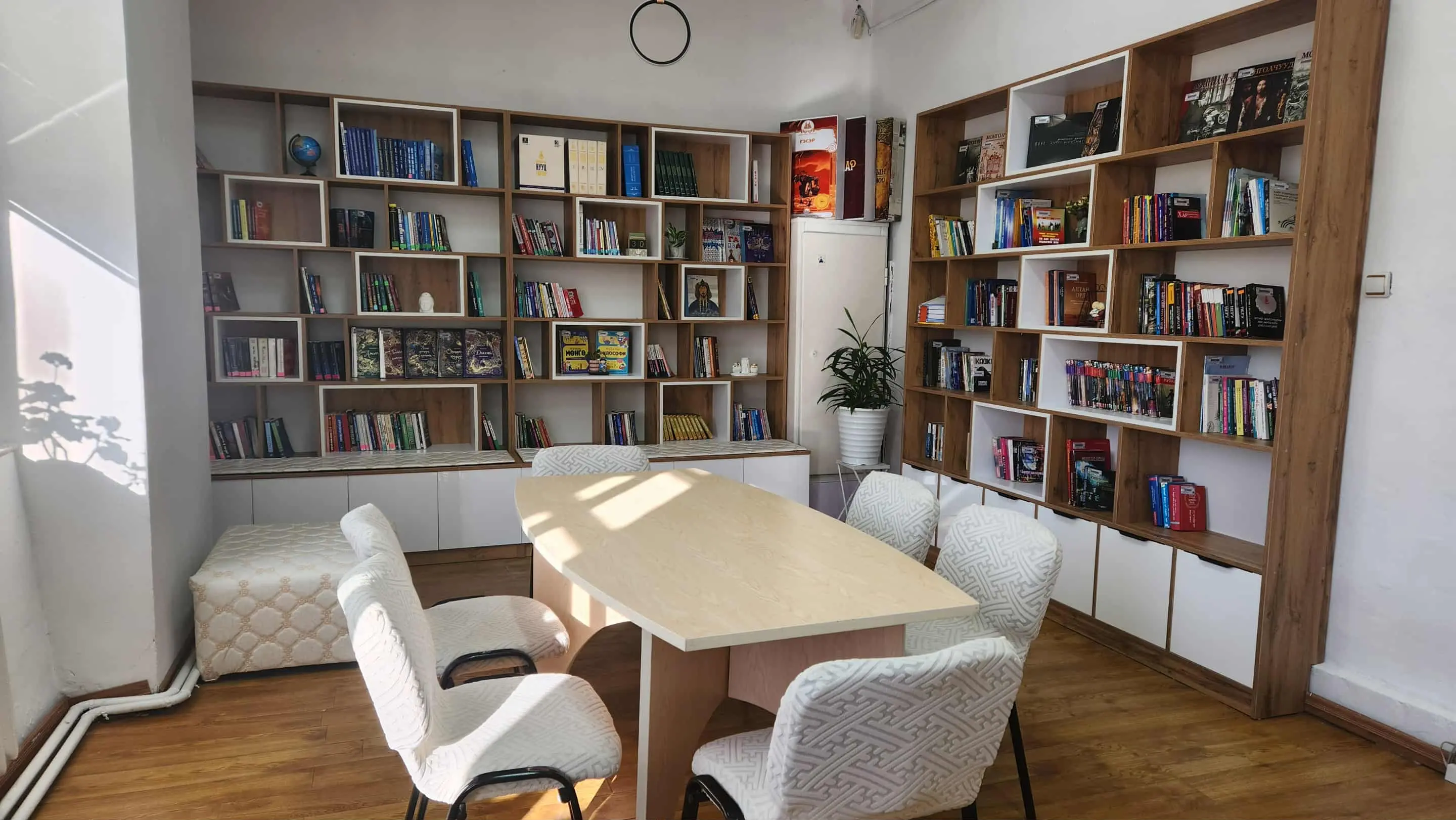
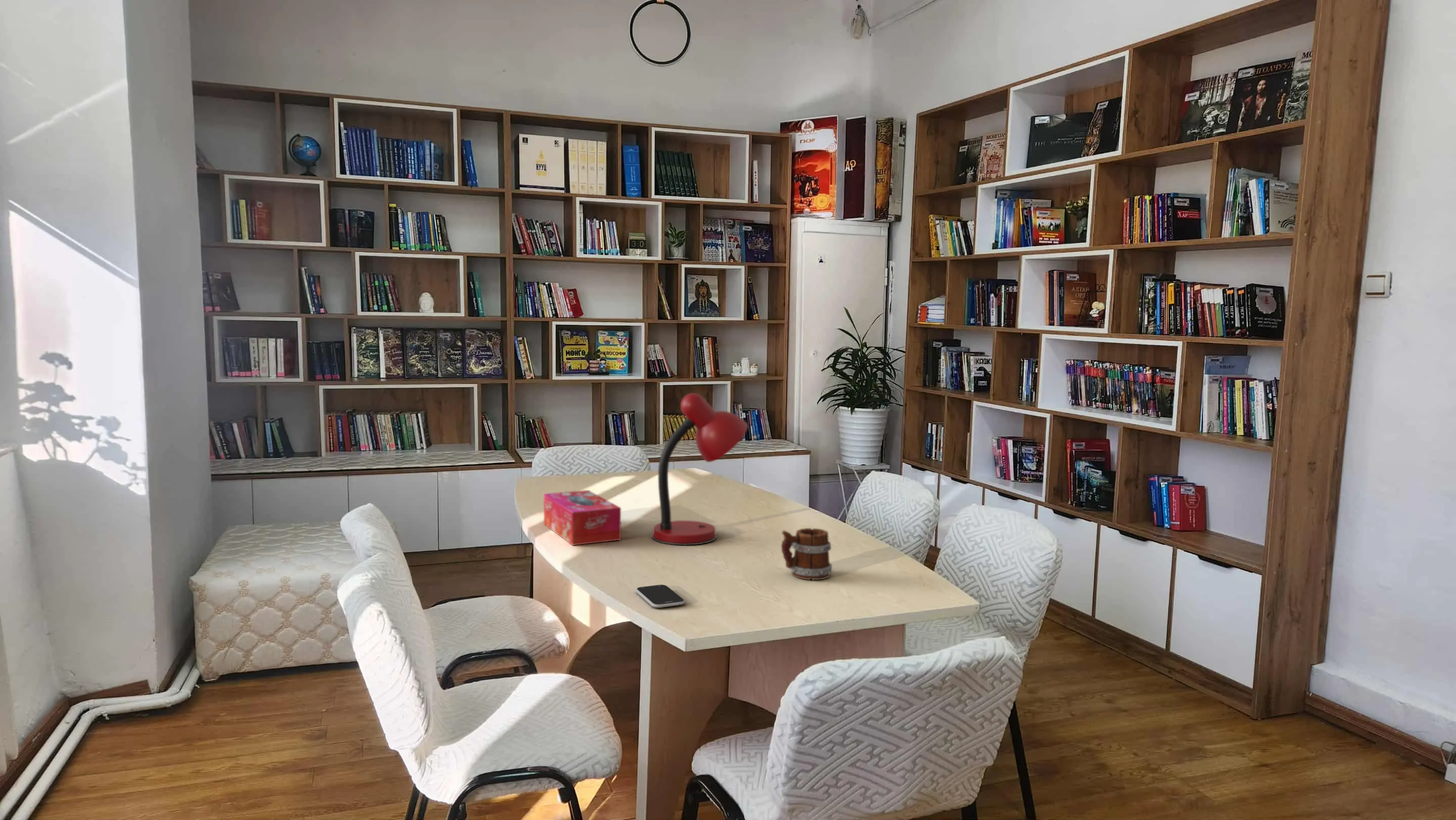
+ smartphone [635,584,686,608]
+ mug [781,528,833,580]
+ tissue box [543,490,621,546]
+ desk lamp [651,393,748,546]
